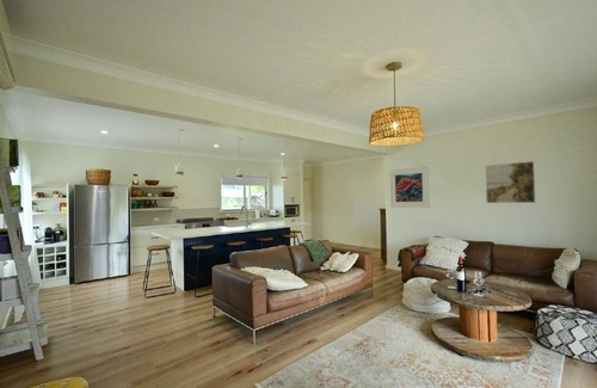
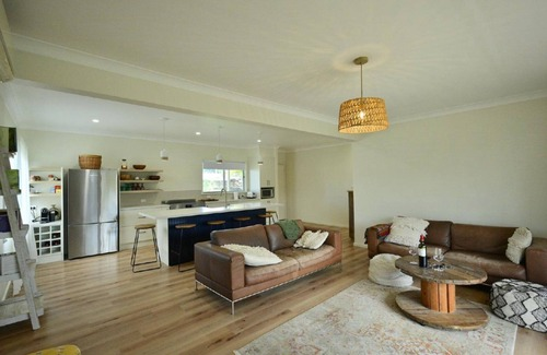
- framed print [389,166,431,209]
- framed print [485,160,536,204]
